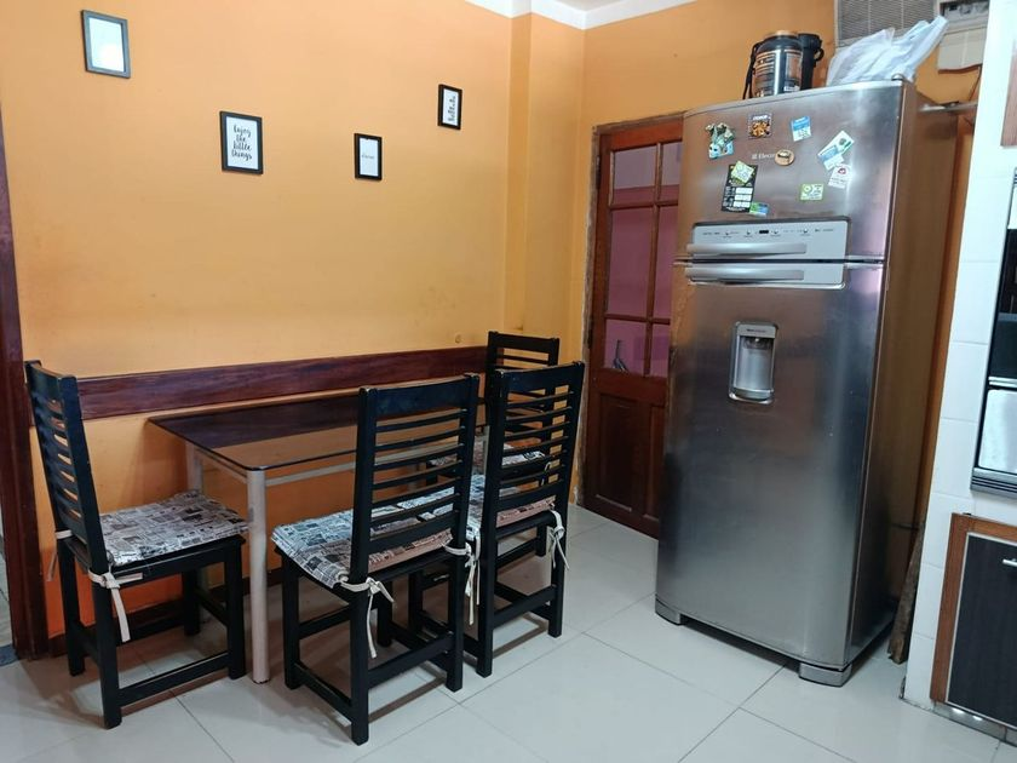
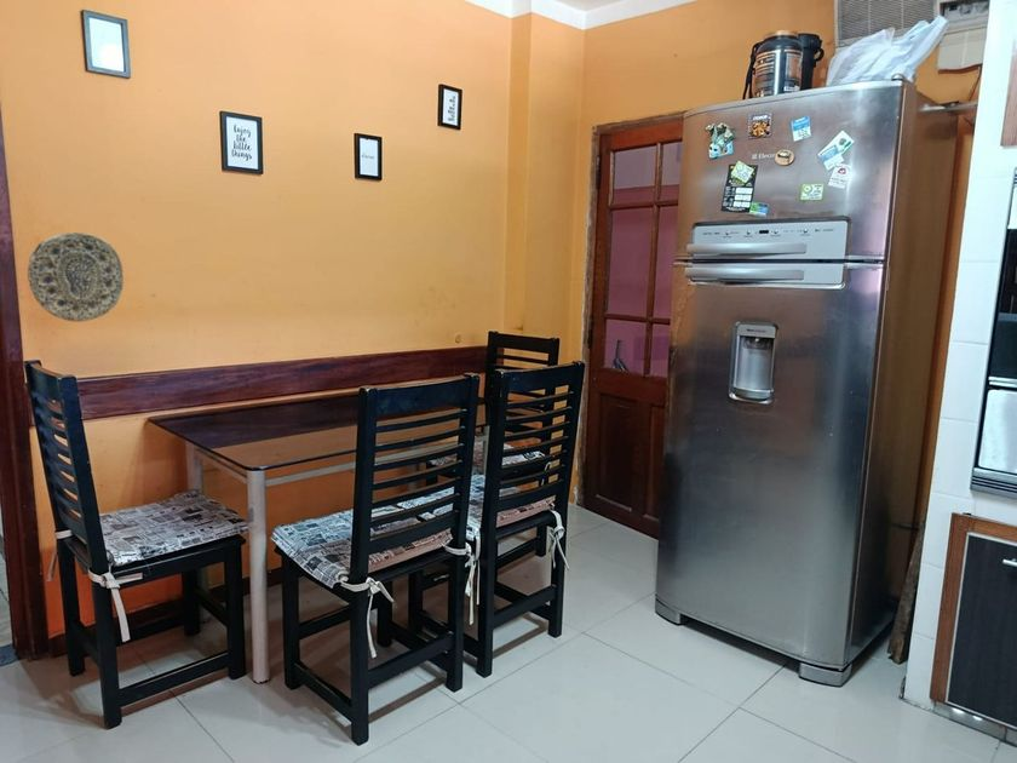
+ decorative plate [27,231,125,323]
